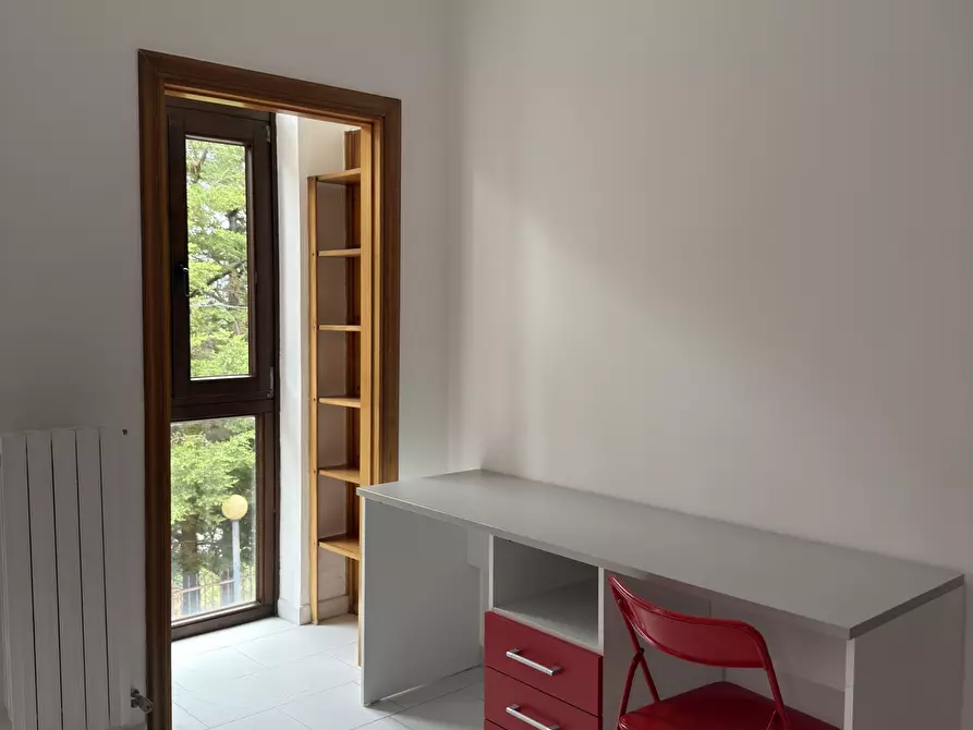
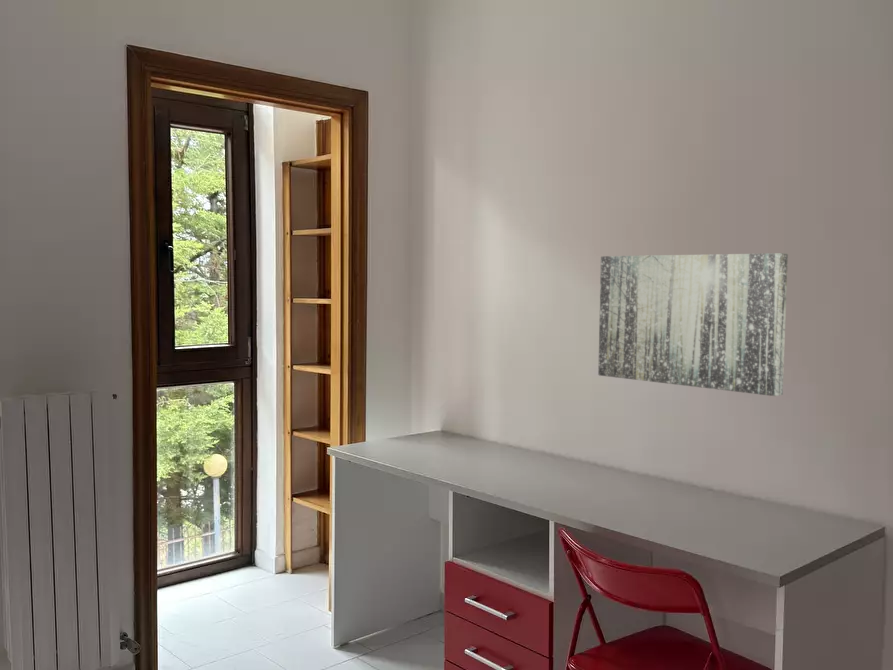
+ wall art [597,252,789,397]
